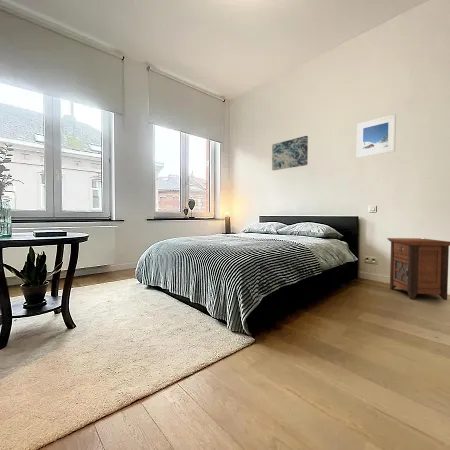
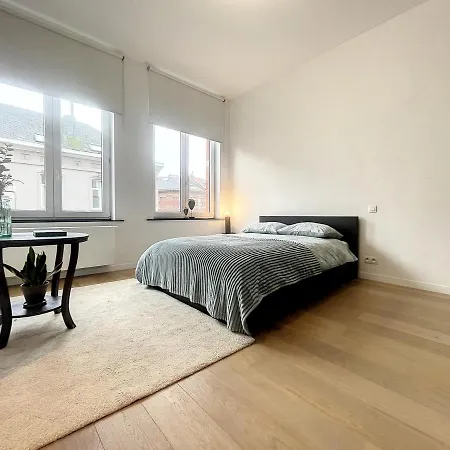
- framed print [356,114,397,159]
- nightstand [386,237,450,301]
- wall art [271,135,309,171]
